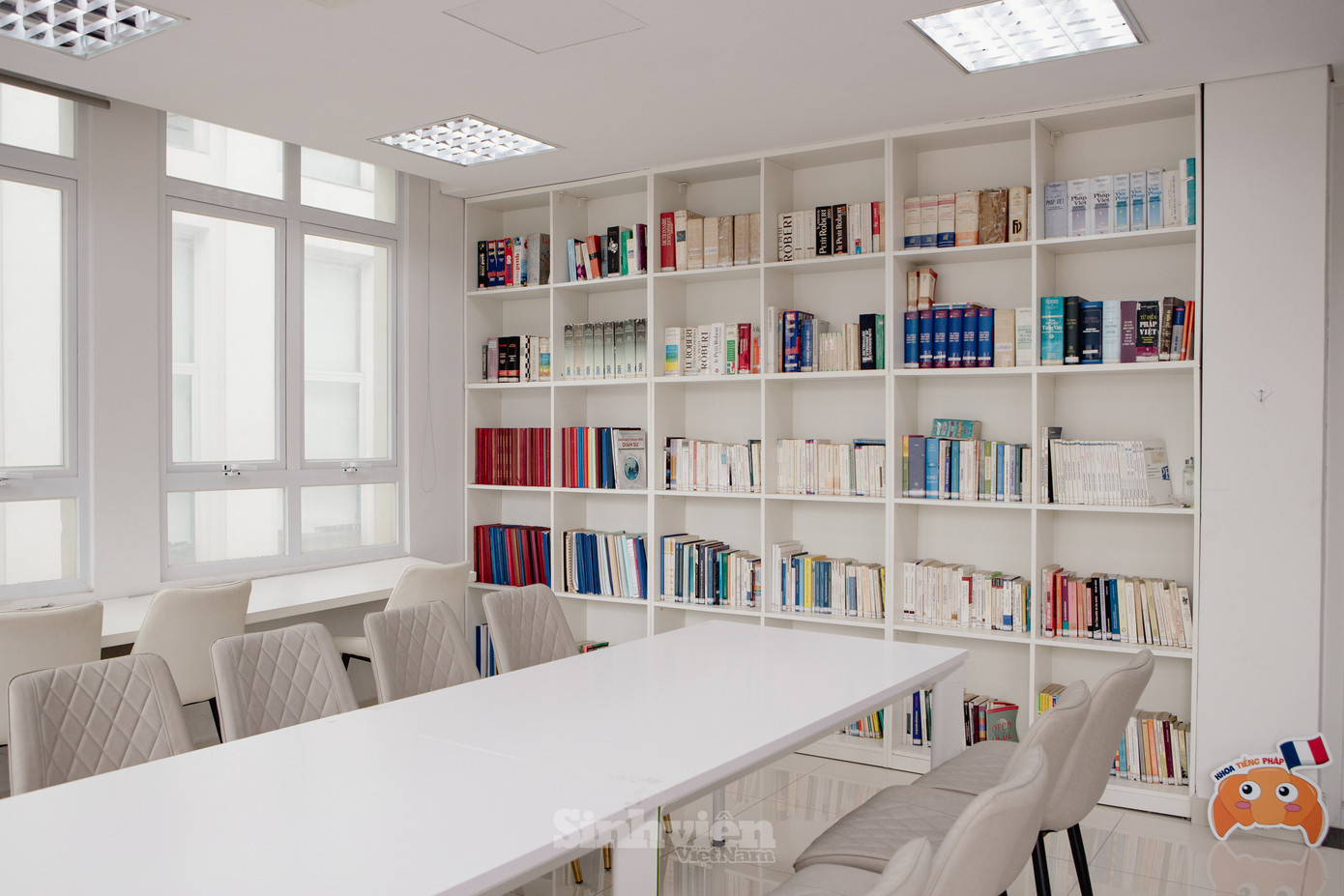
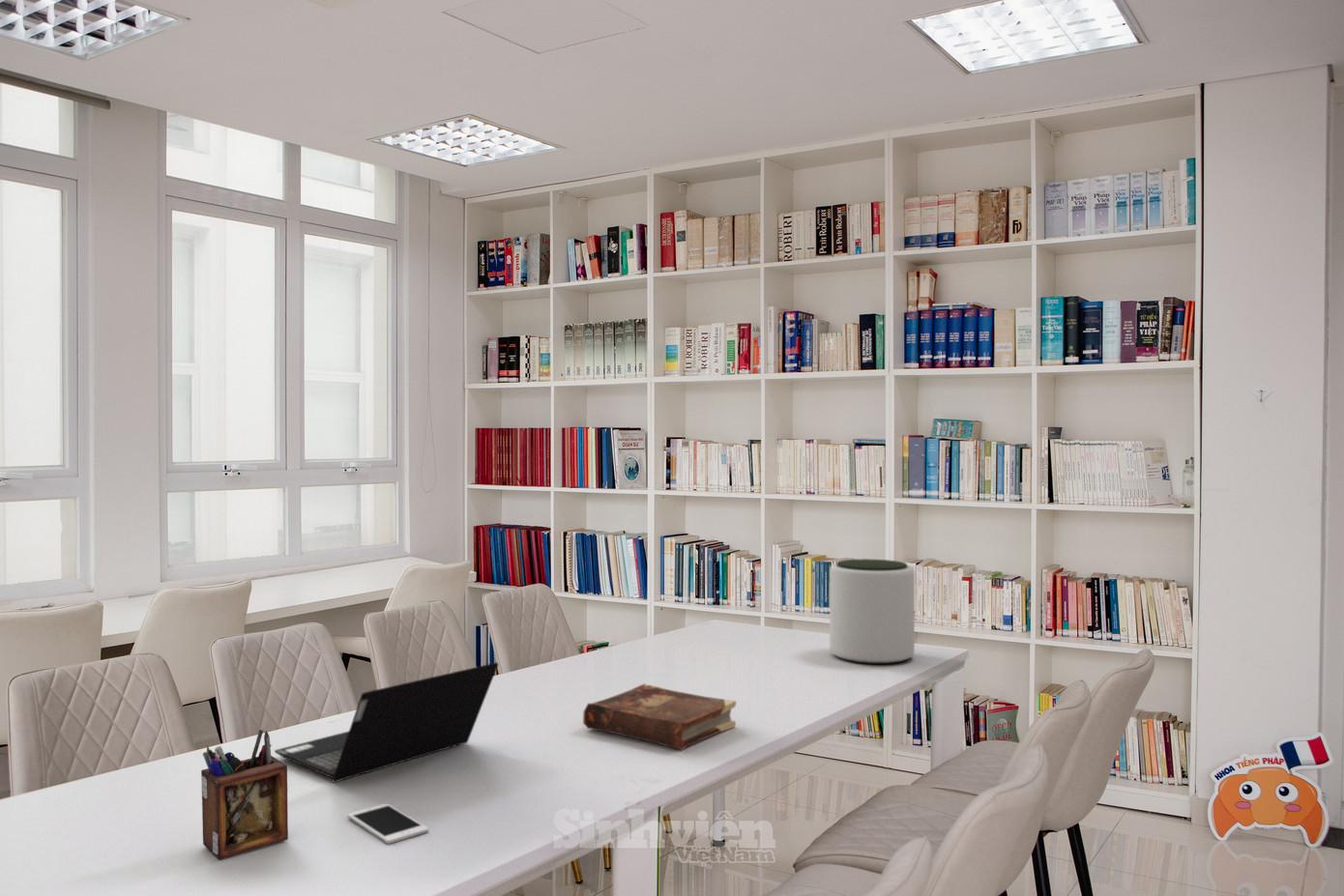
+ cell phone [347,802,429,845]
+ plant pot [829,558,916,665]
+ book [582,683,737,751]
+ laptop computer [274,661,499,784]
+ desk organizer [200,729,289,860]
